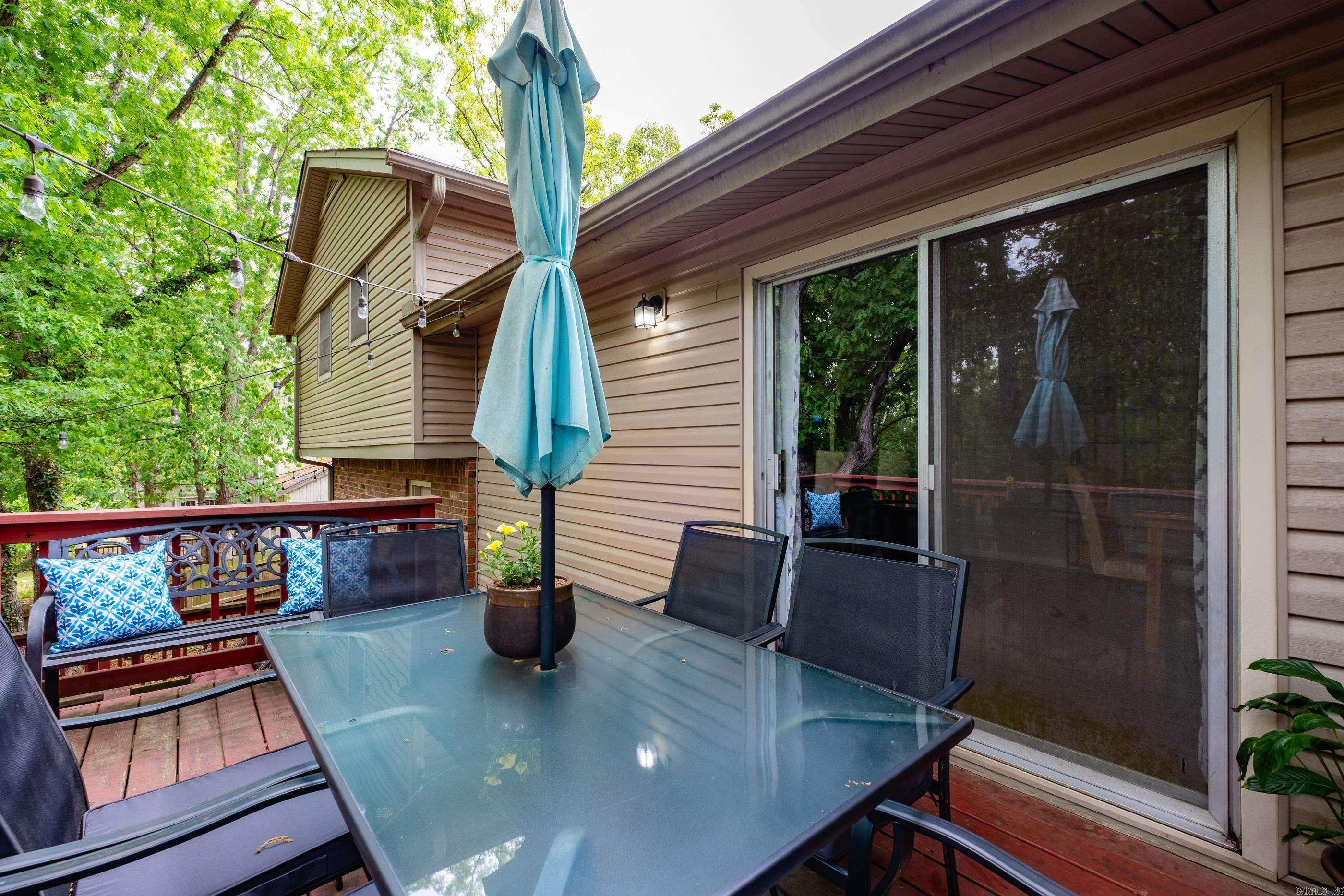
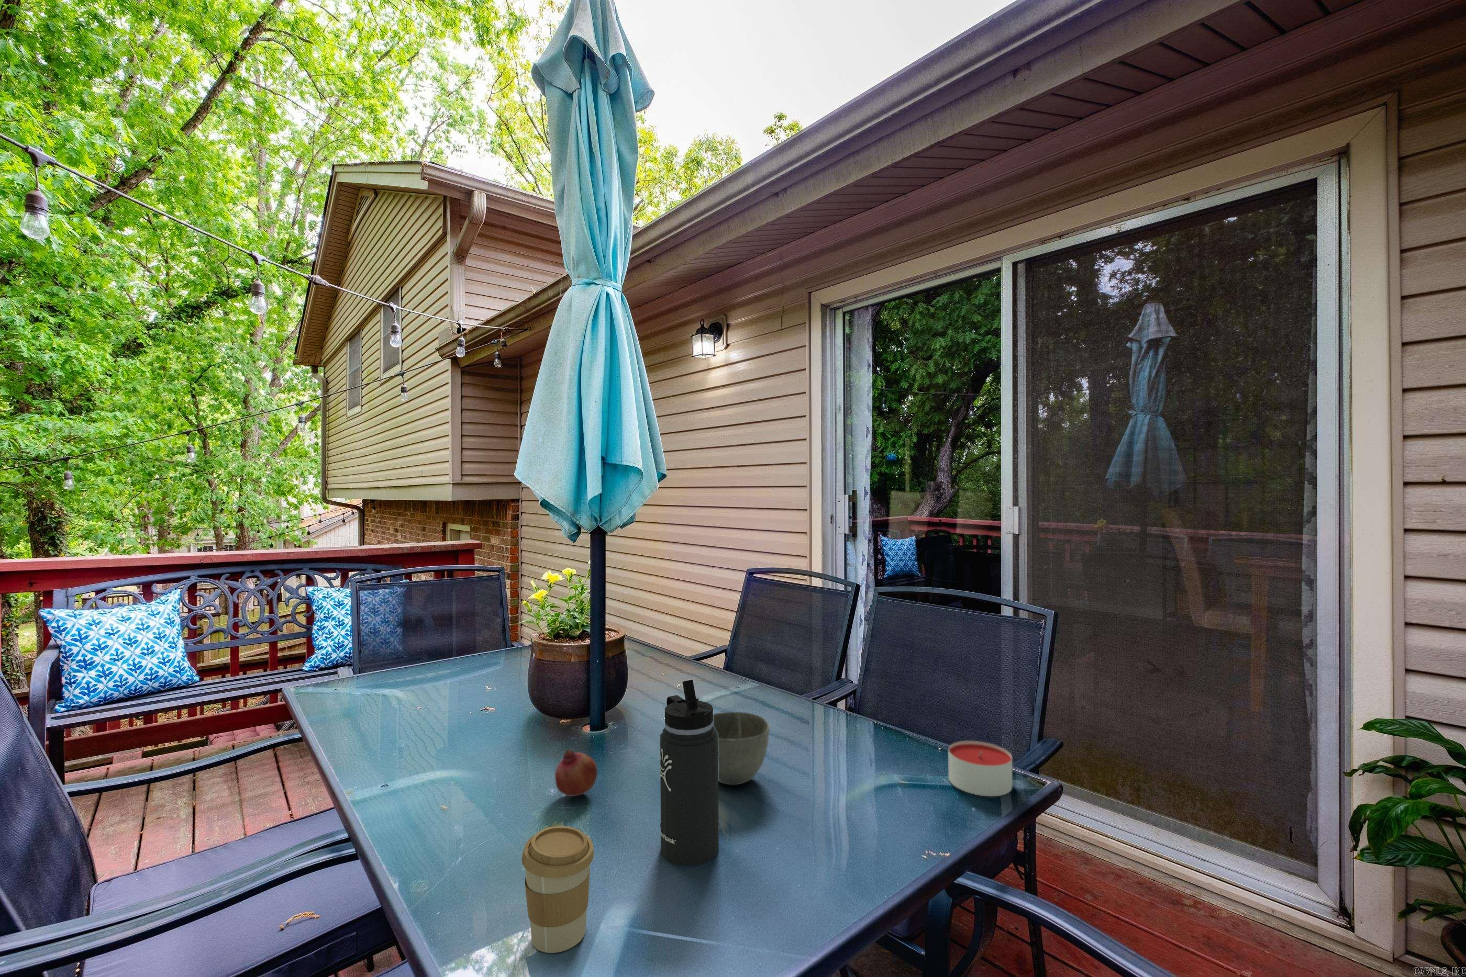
+ thermos bottle [659,679,720,866]
+ candle [948,740,1012,797]
+ coffee cup [521,825,594,953]
+ bowl [713,711,770,785]
+ fruit [554,749,598,797]
